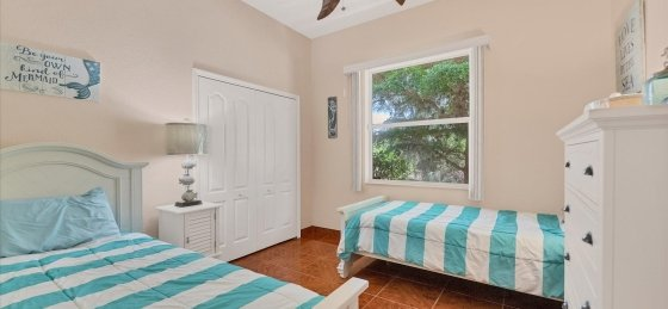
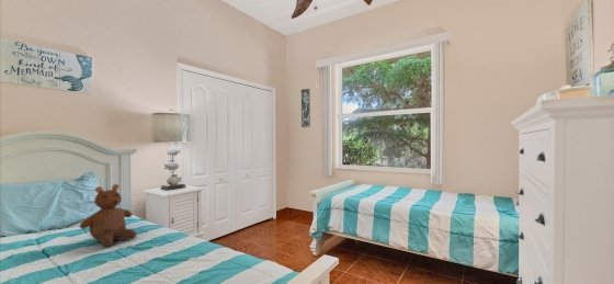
+ teddy bear [79,183,137,248]
